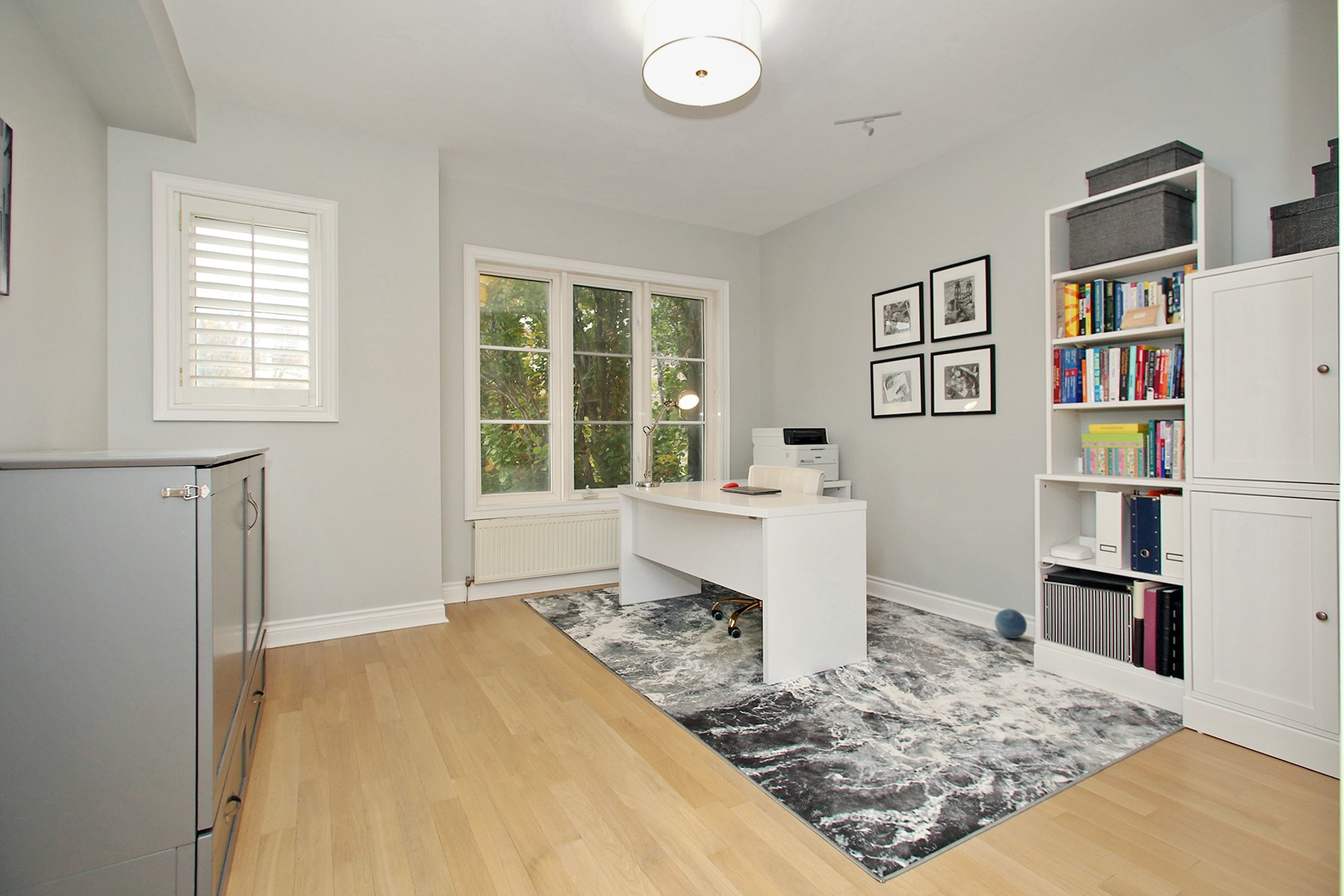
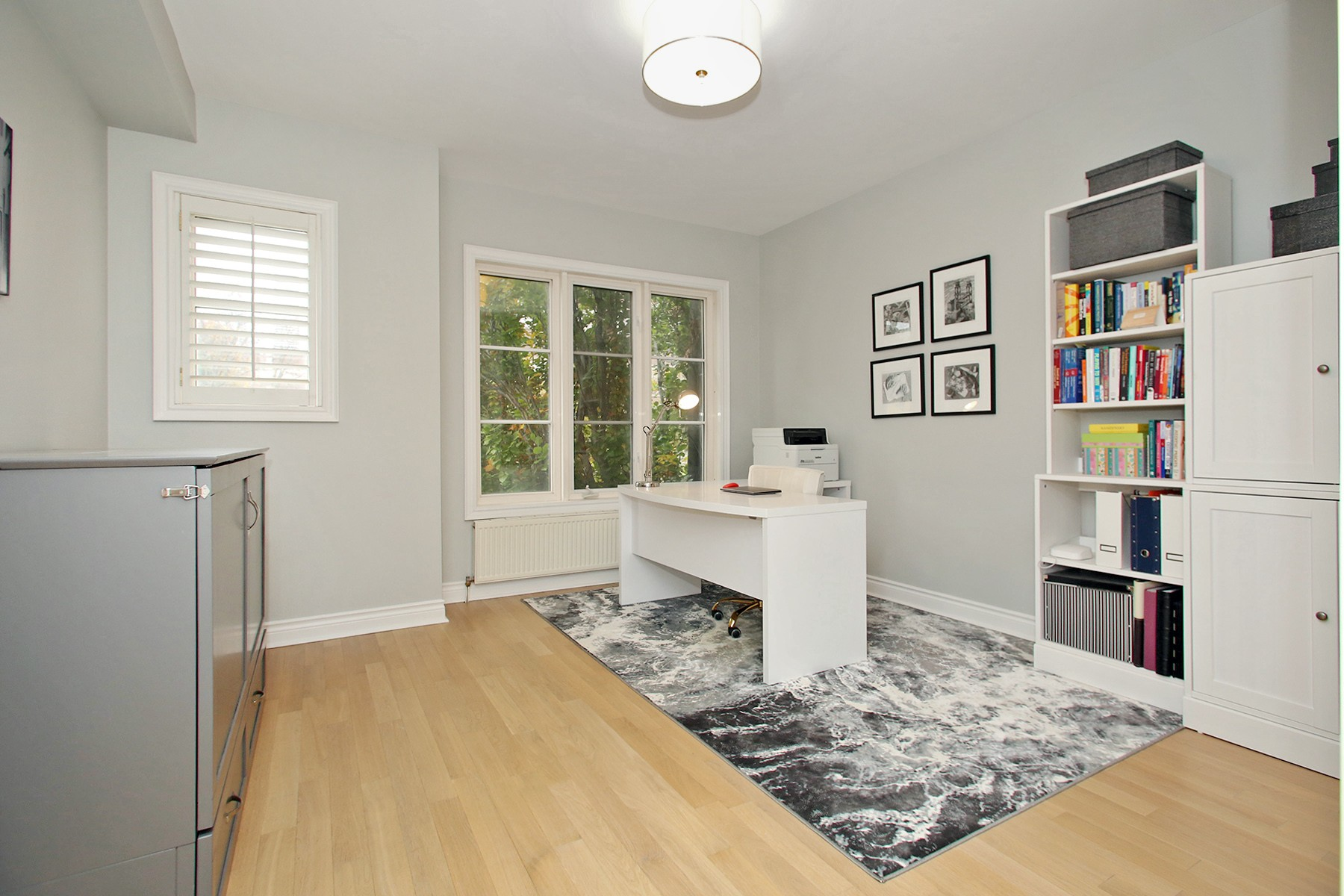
- decorative ball [994,608,1027,639]
- track light [833,111,902,137]
